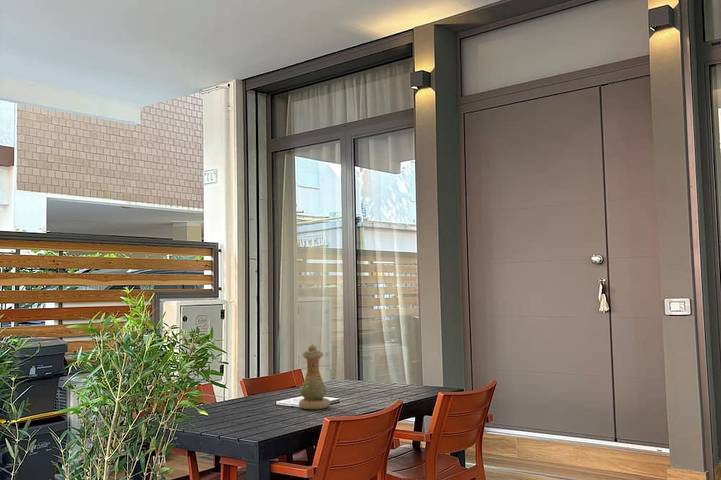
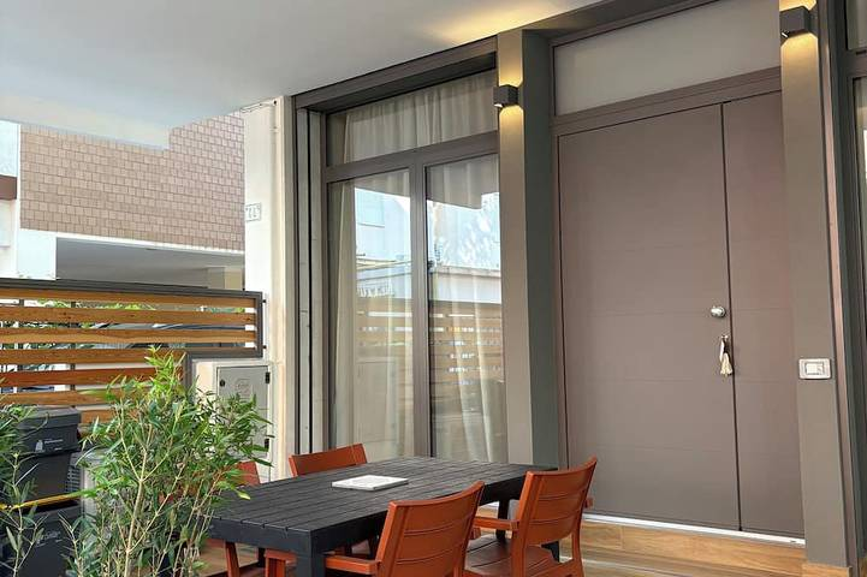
- vase [298,343,331,410]
